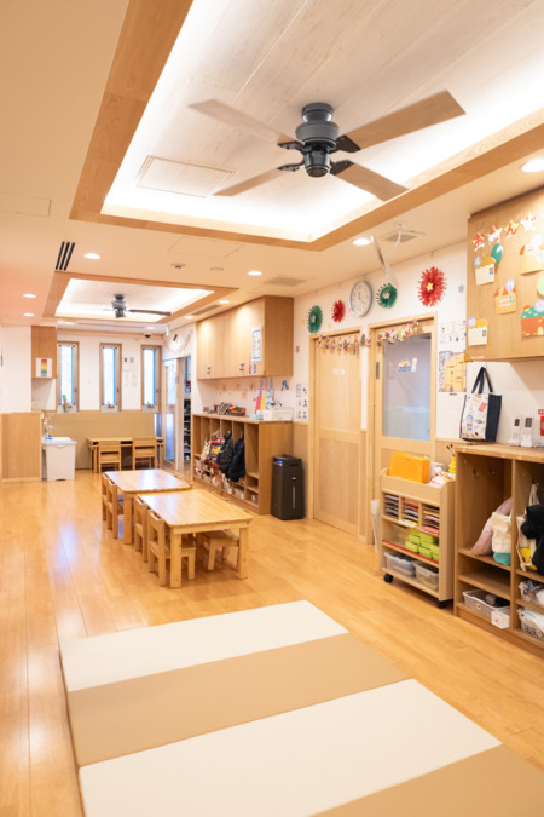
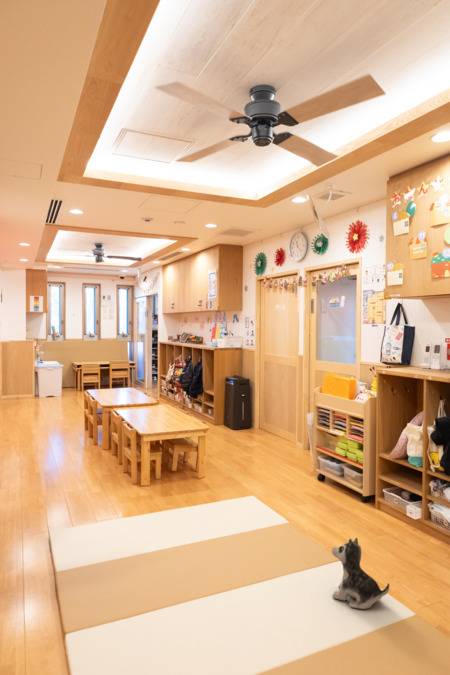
+ plush toy [331,537,390,610]
